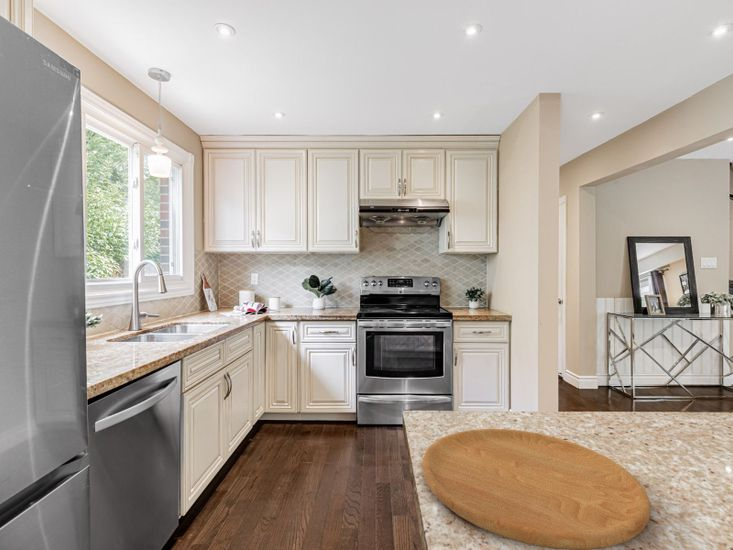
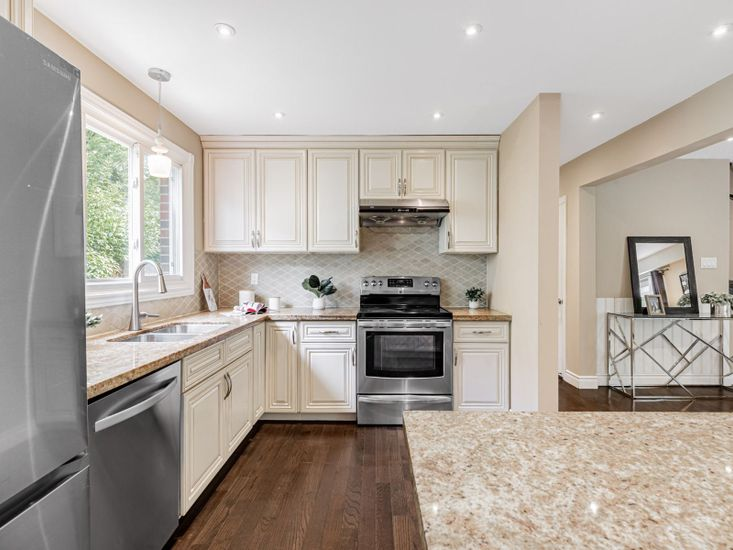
- cutting board [421,428,651,550]
